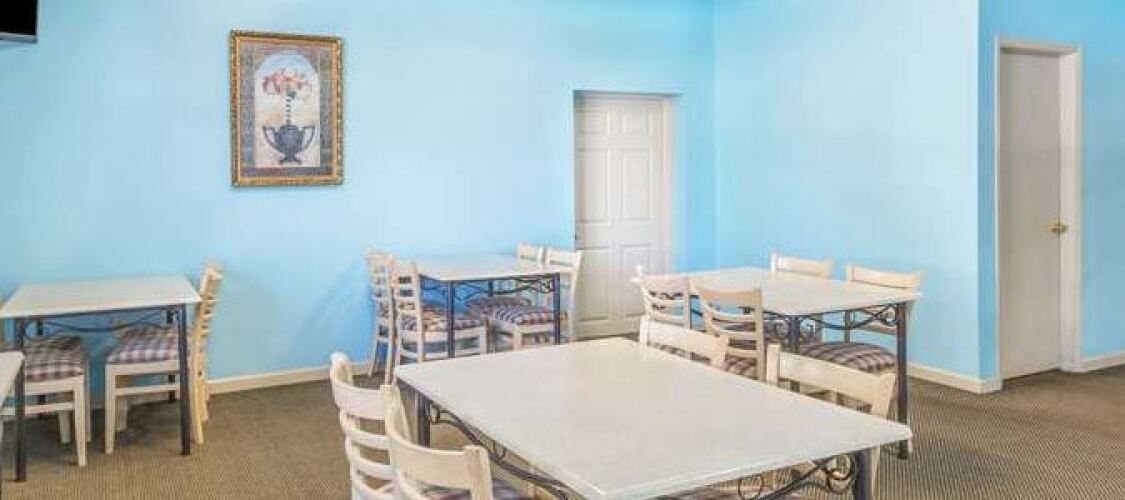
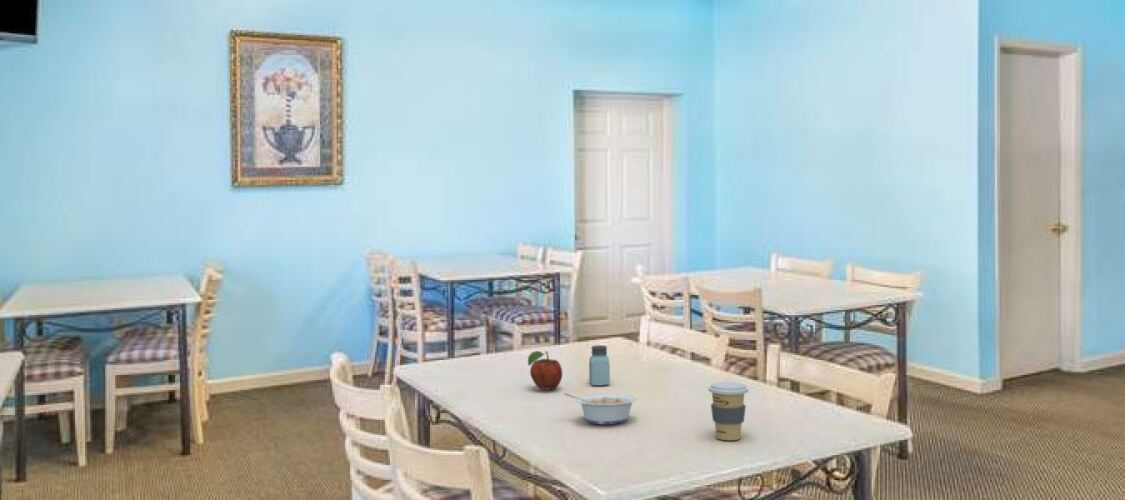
+ fruit [527,350,563,391]
+ legume [564,392,638,425]
+ coffee cup [707,381,749,441]
+ saltshaker [588,344,611,386]
